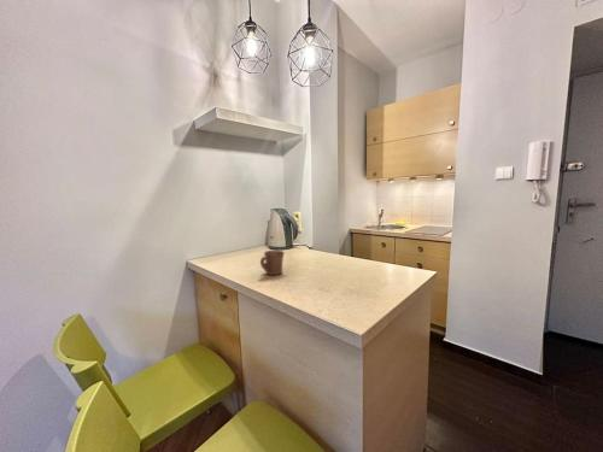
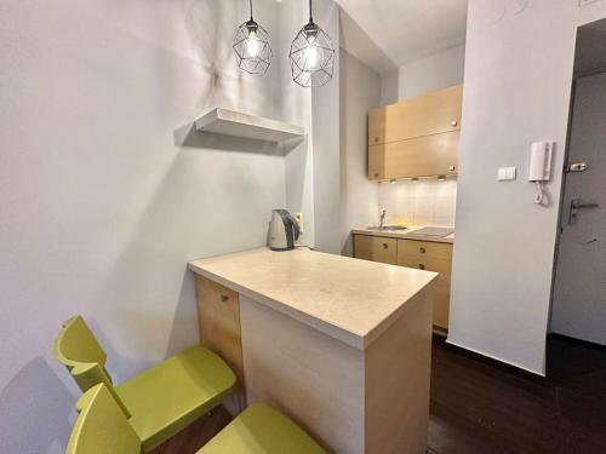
- mug [259,250,286,276]
